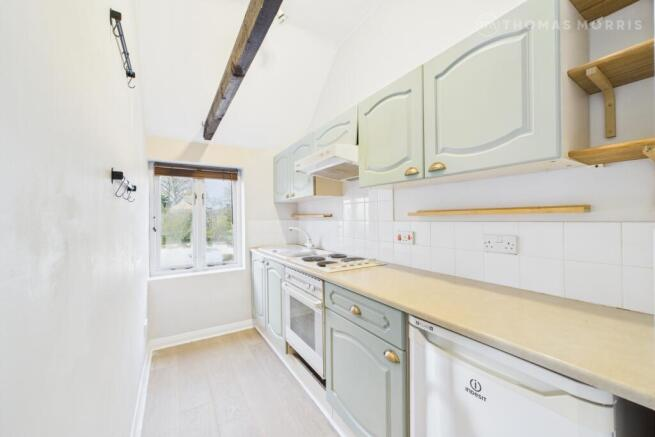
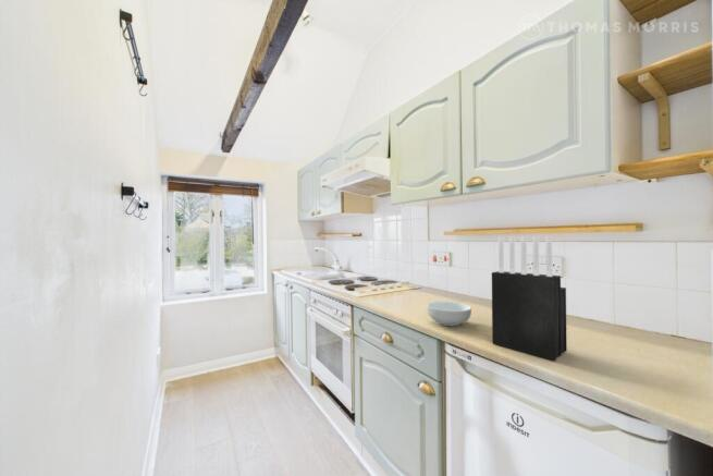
+ cereal bowl [427,301,472,327]
+ knife block [491,235,568,362]
